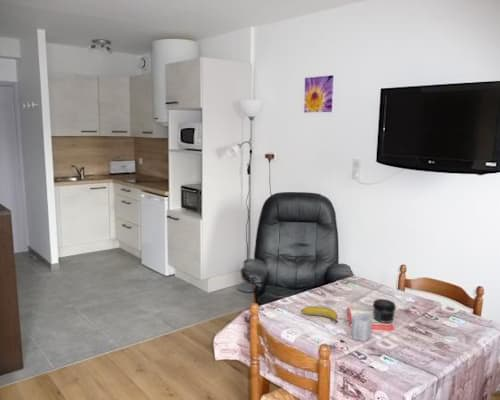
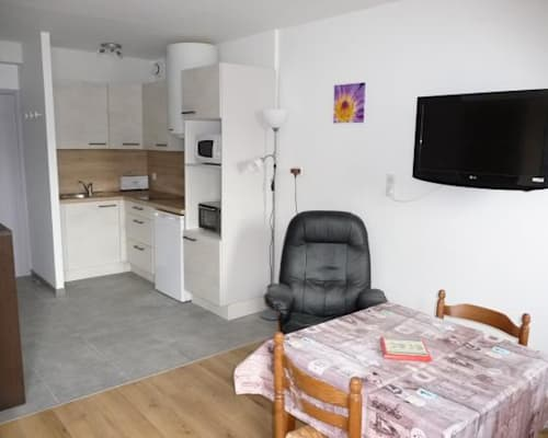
- banana [300,305,339,324]
- jar [372,298,397,324]
- cup [351,313,373,342]
